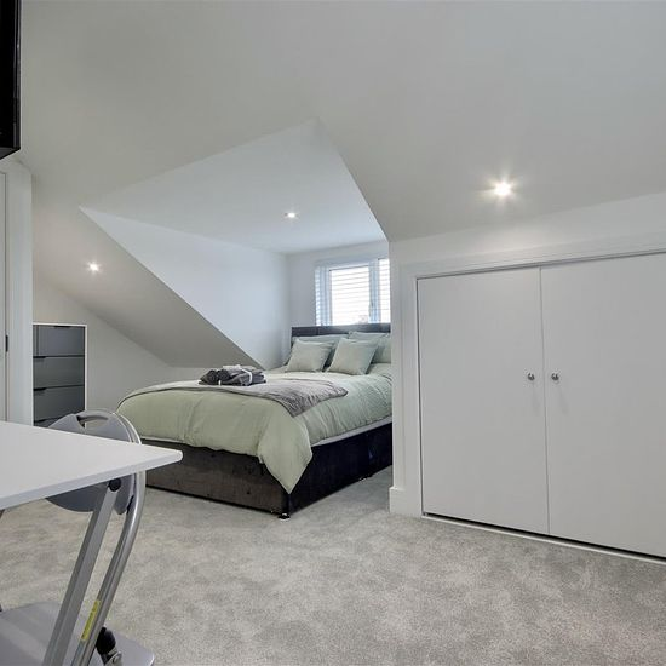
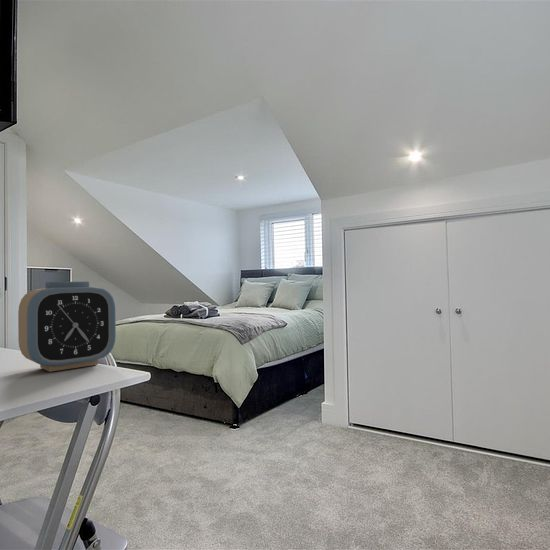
+ alarm clock [17,281,117,373]
